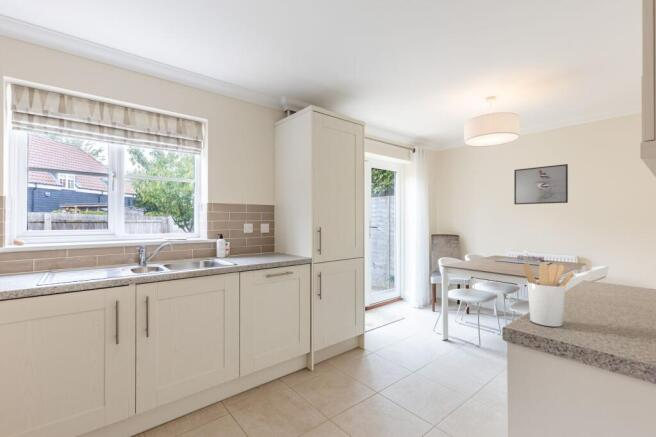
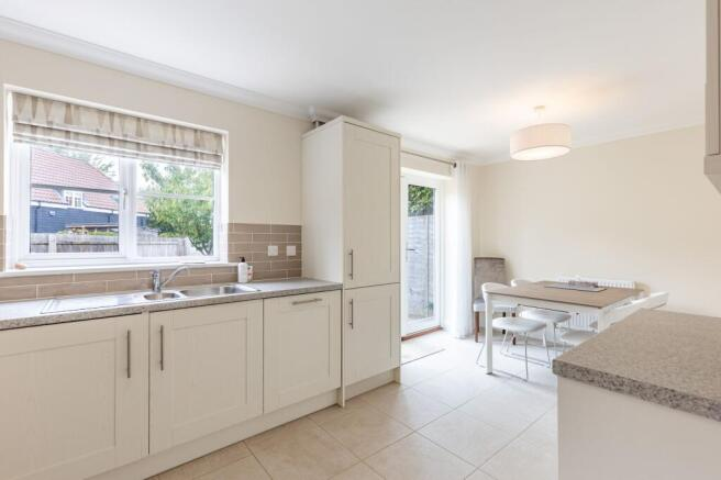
- utensil holder [522,261,575,328]
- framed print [513,163,569,205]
